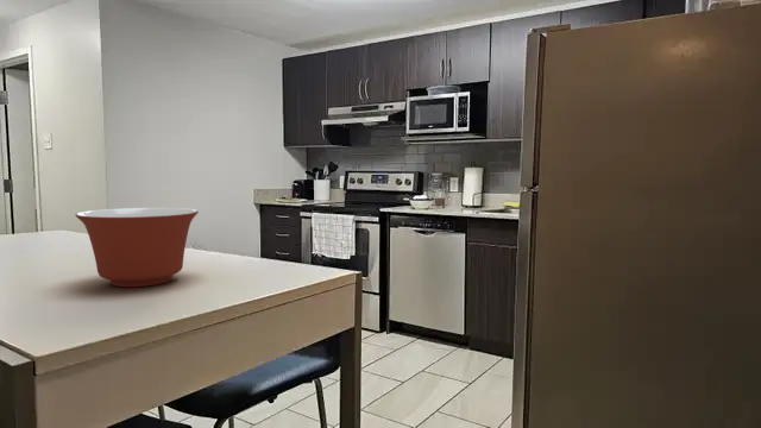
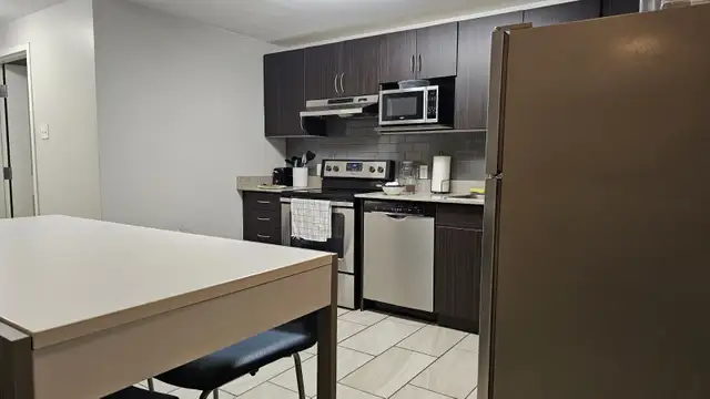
- mixing bowl [74,207,200,288]
